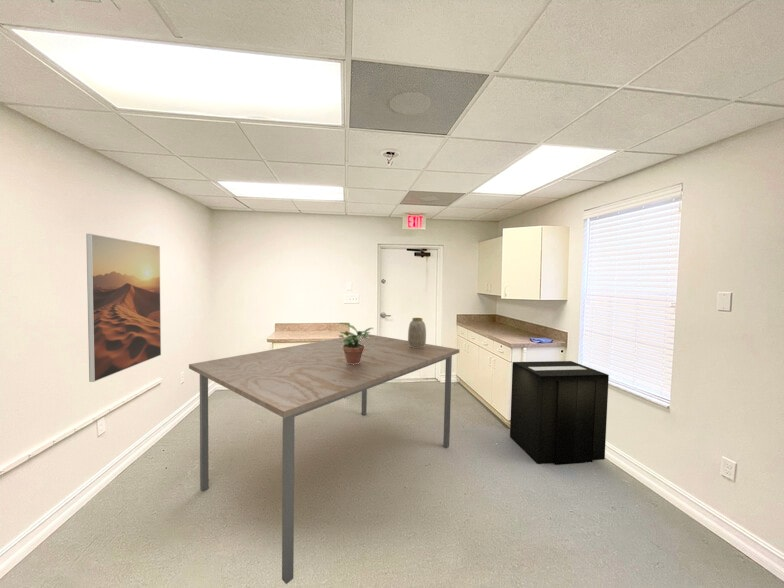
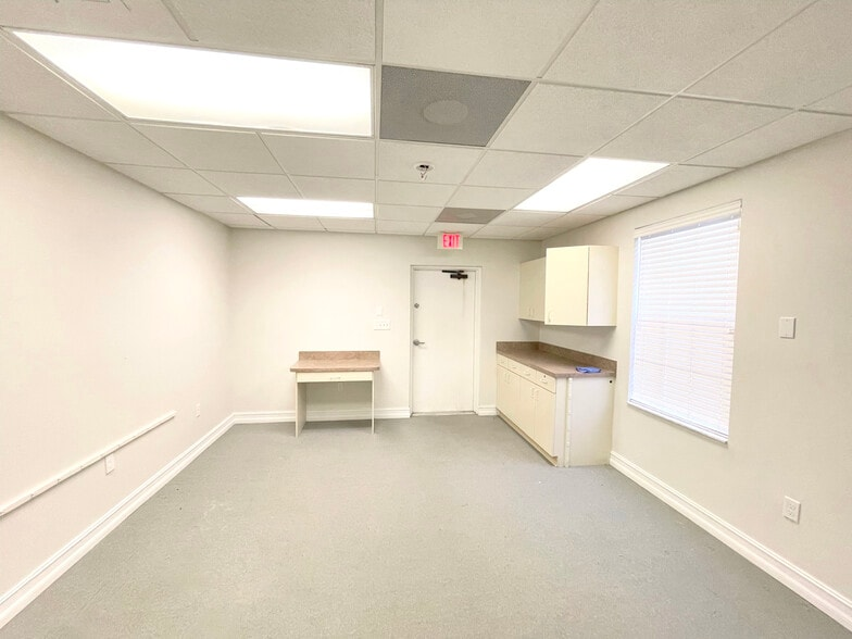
- dining table [188,333,460,585]
- vase [407,317,427,348]
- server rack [509,360,610,466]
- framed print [85,233,162,383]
- potted plant [338,322,374,365]
